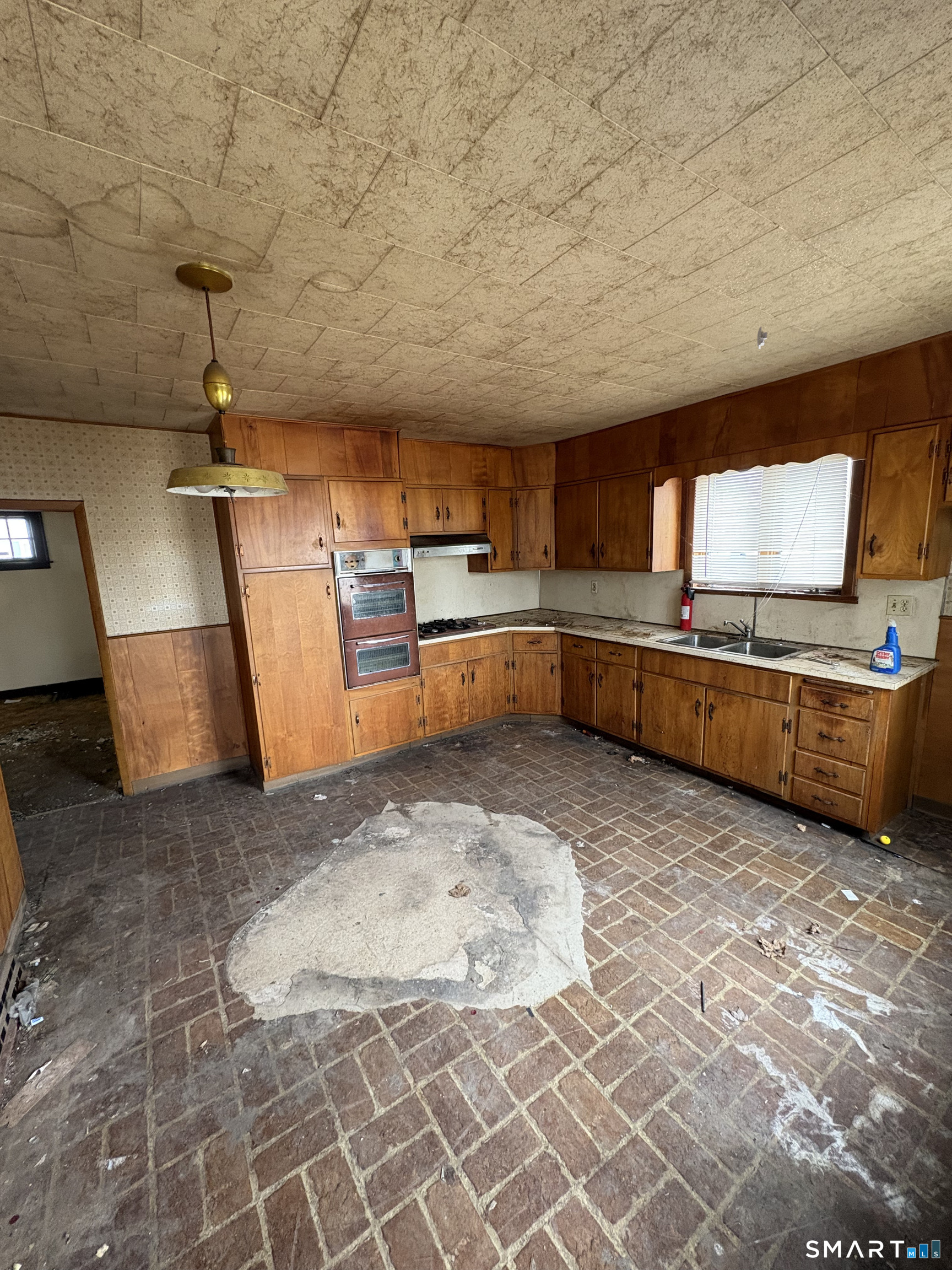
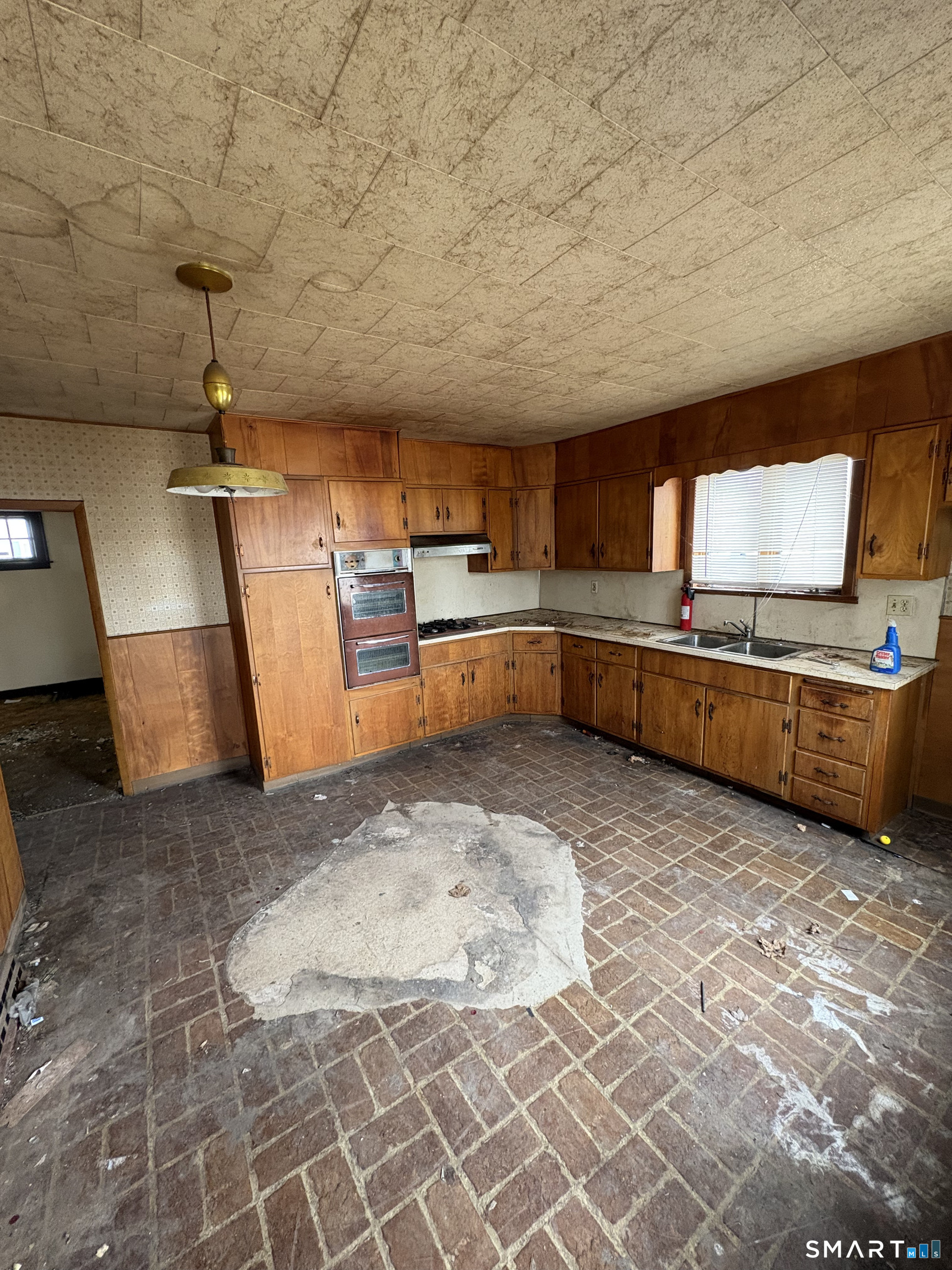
- smoke detector [756,326,769,349]
